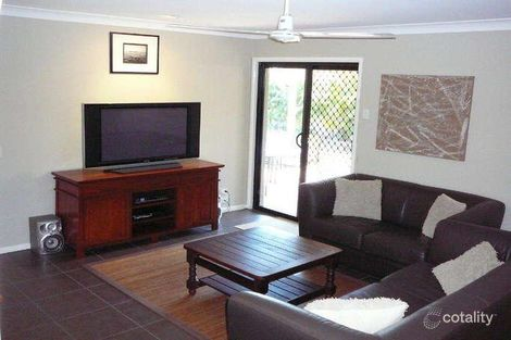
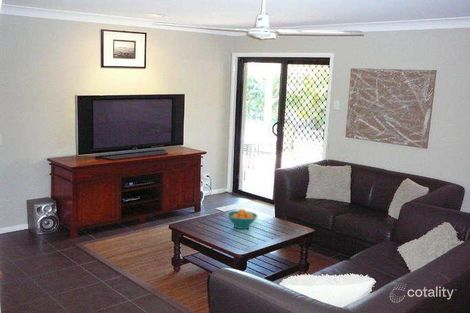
+ fruit bowl [225,208,259,230]
